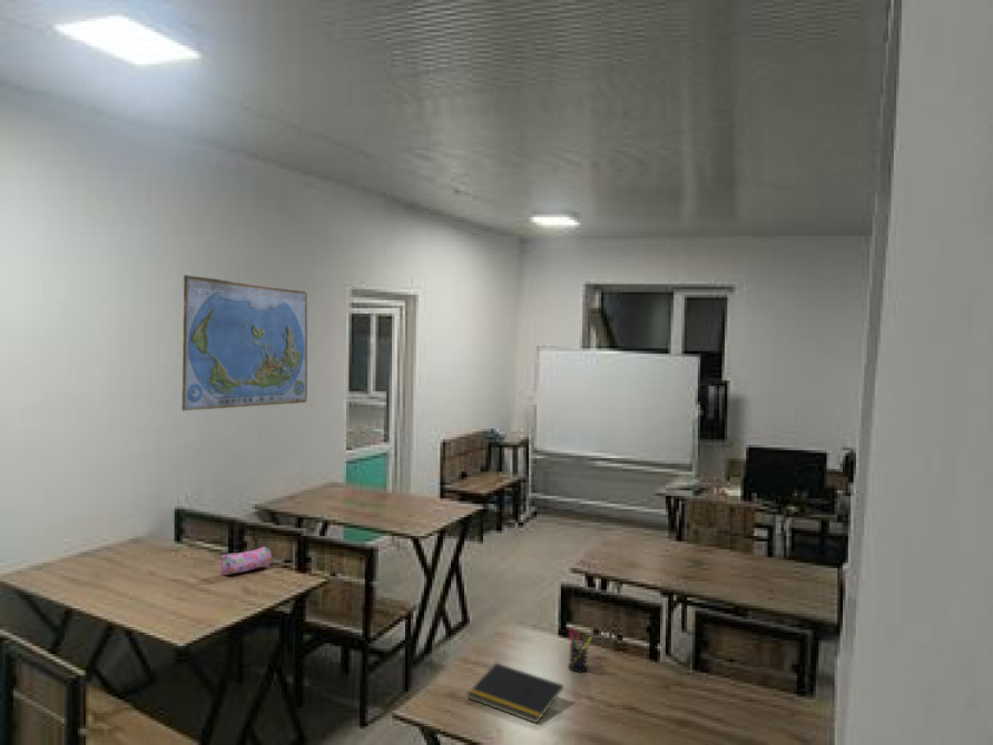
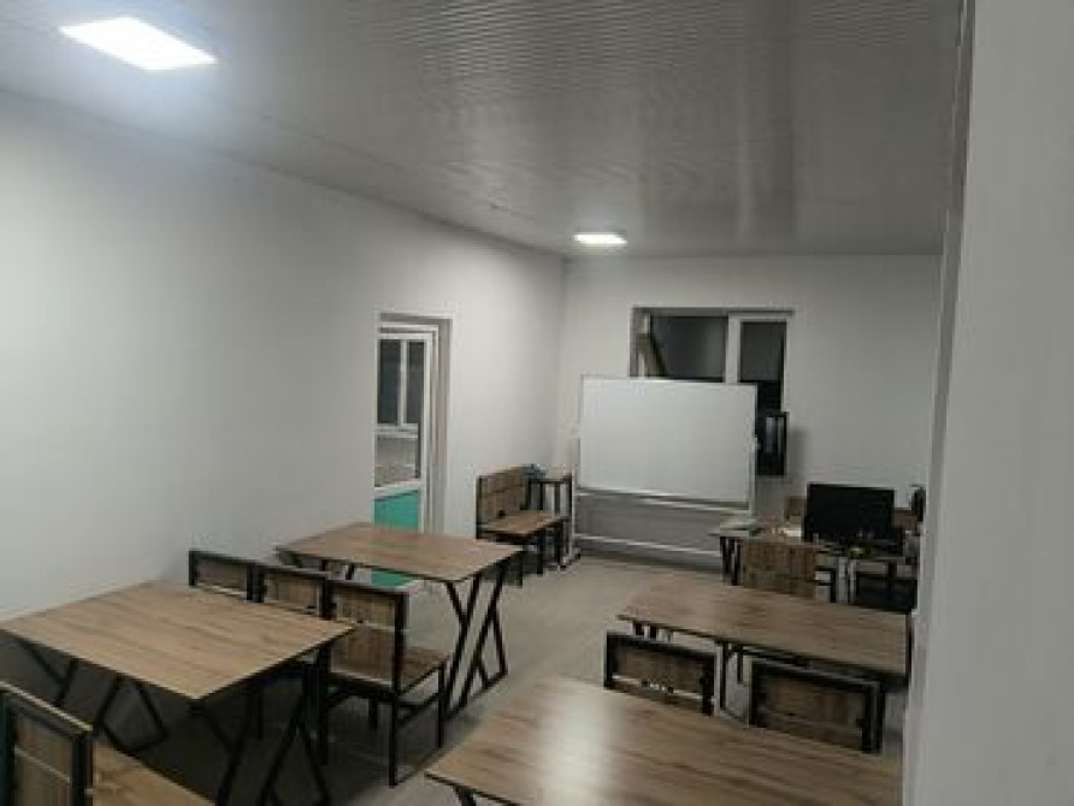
- pen holder [568,627,593,673]
- pencil case [219,546,273,576]
- notepad [466,662,564,724]
- world map [180,274,308,411]
